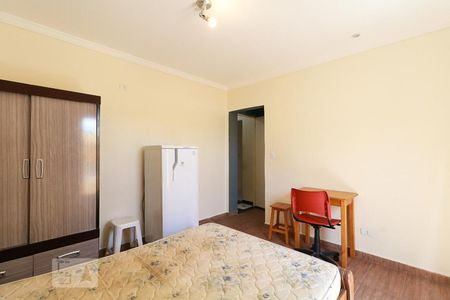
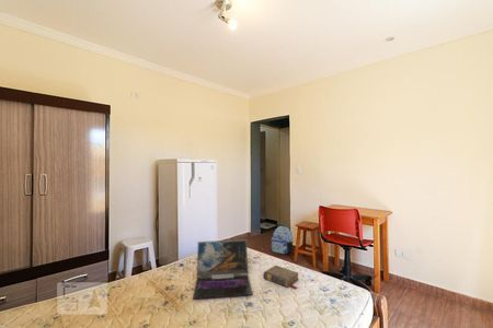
+ backpack [270,225,295,255]
+ book [262,265,299,291]
+ laptop [192,238,254,301]
